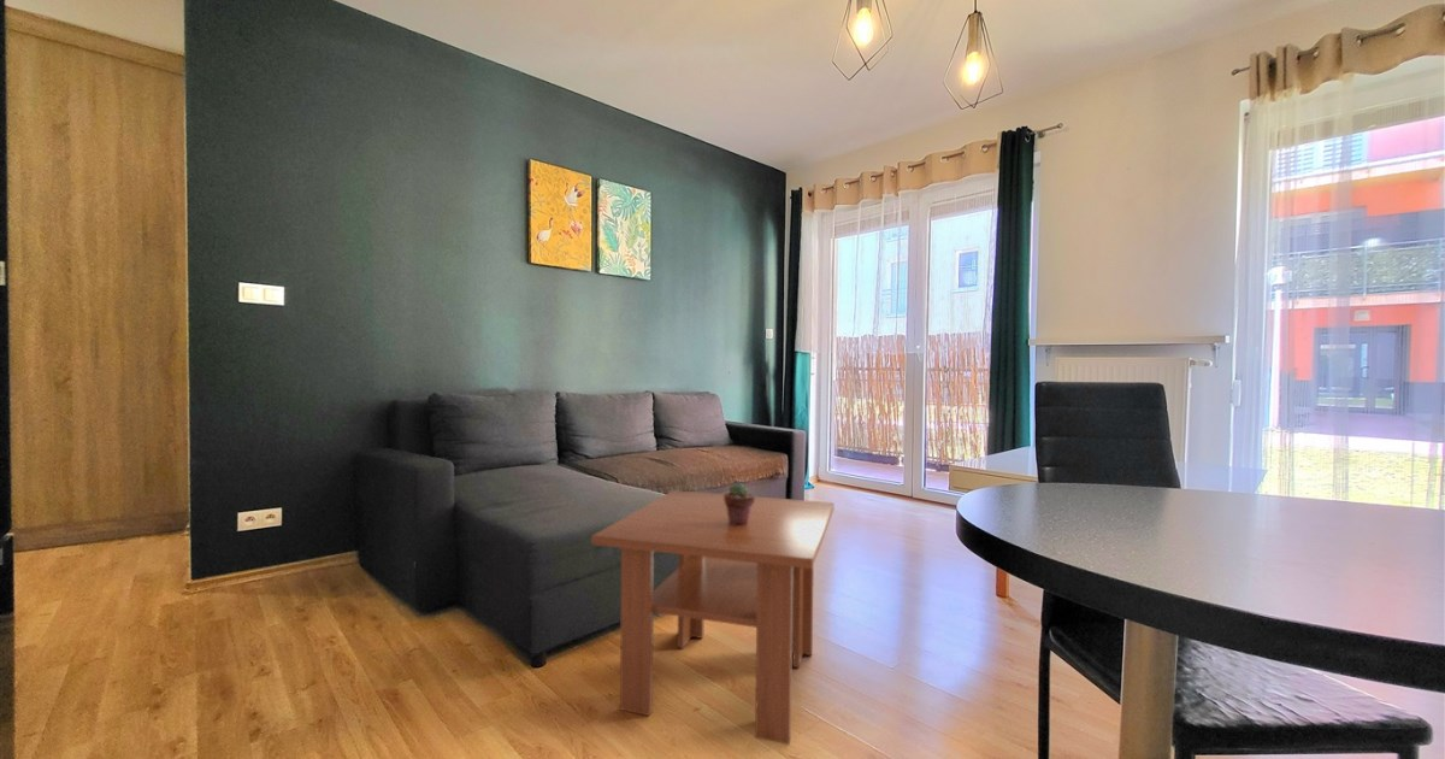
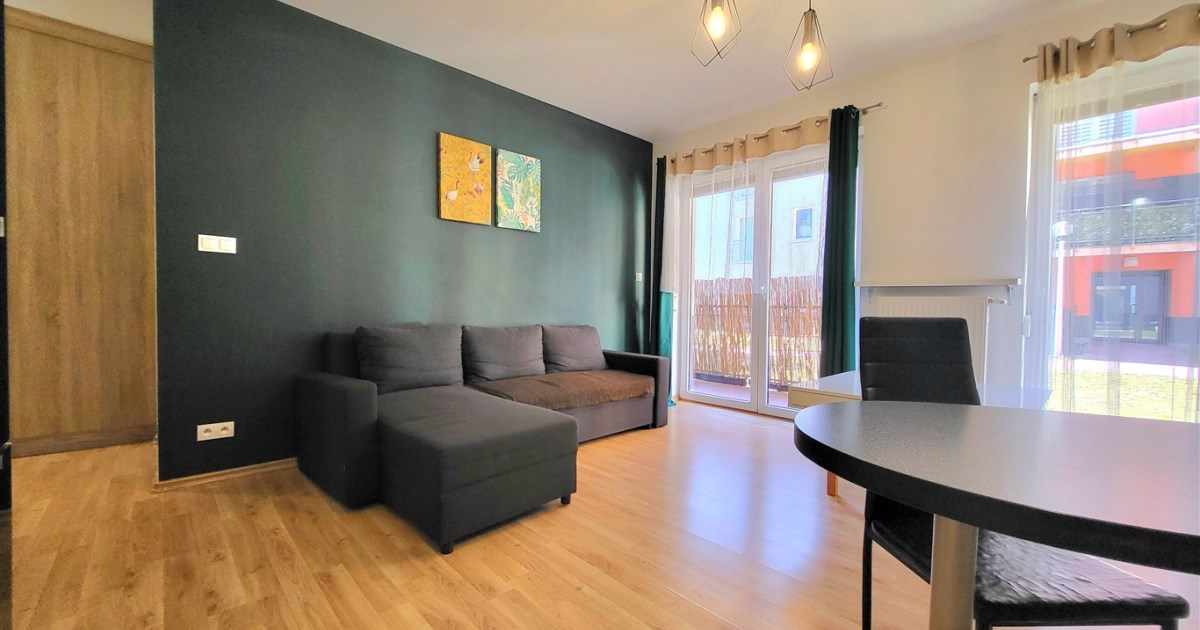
- potted succulent [724,482,756,525]
- coffee table [590,489,836,746]
